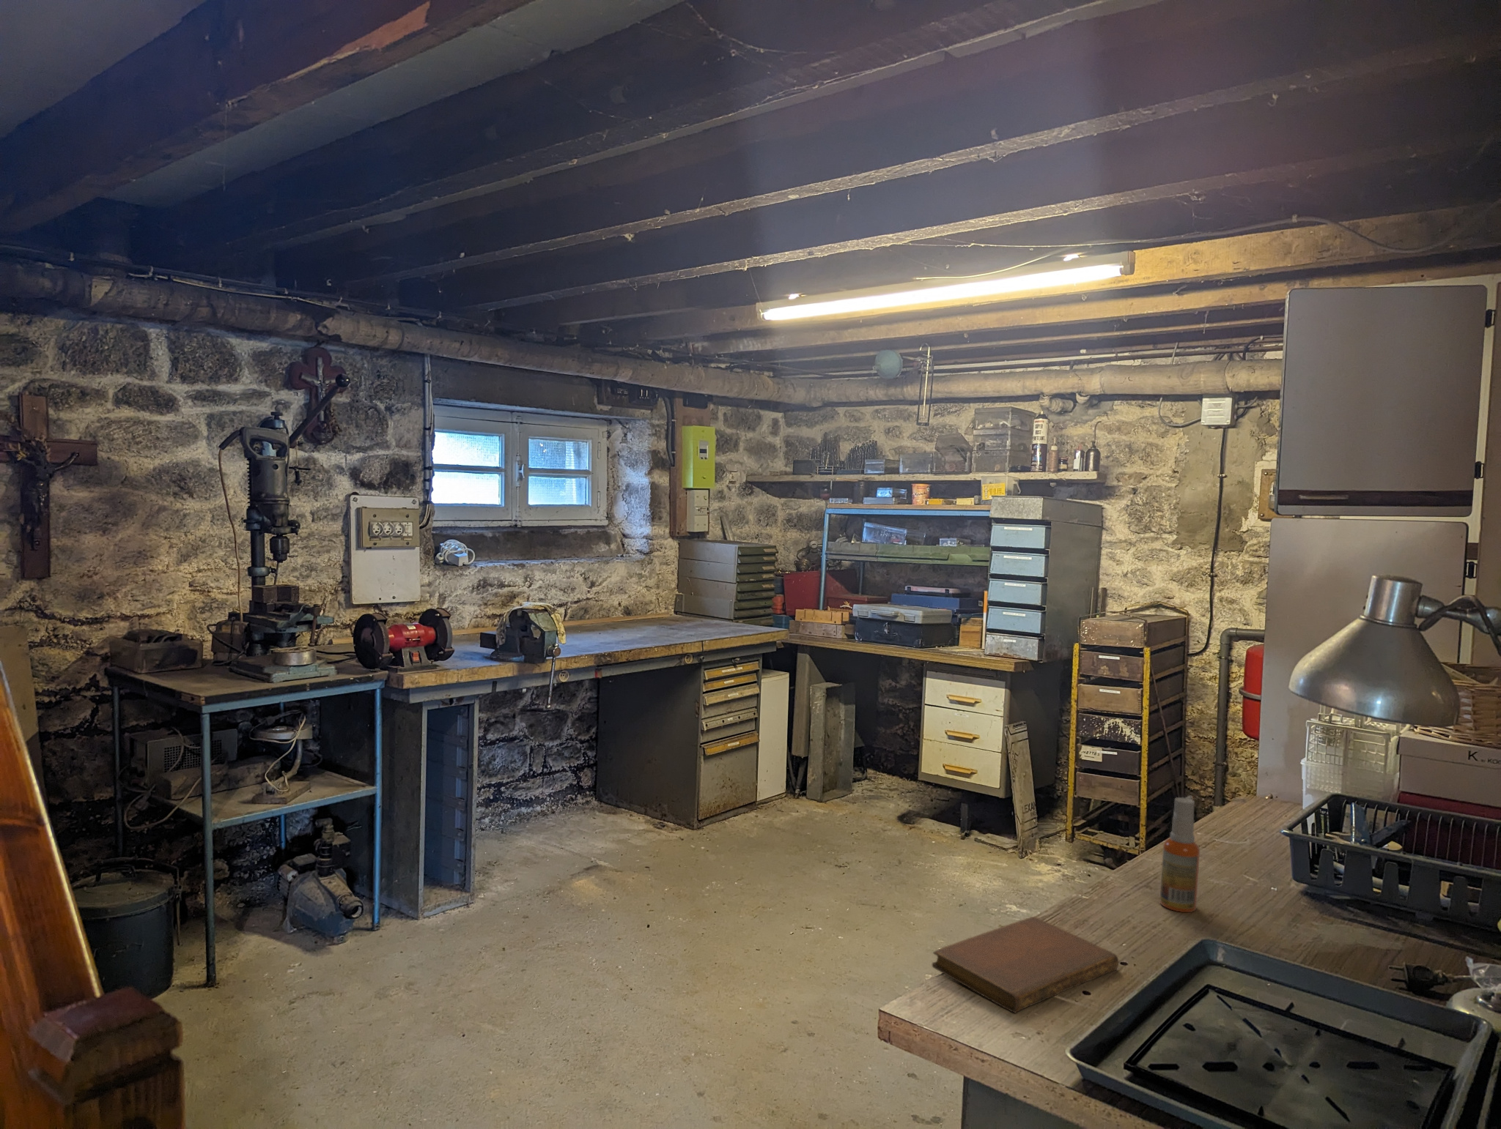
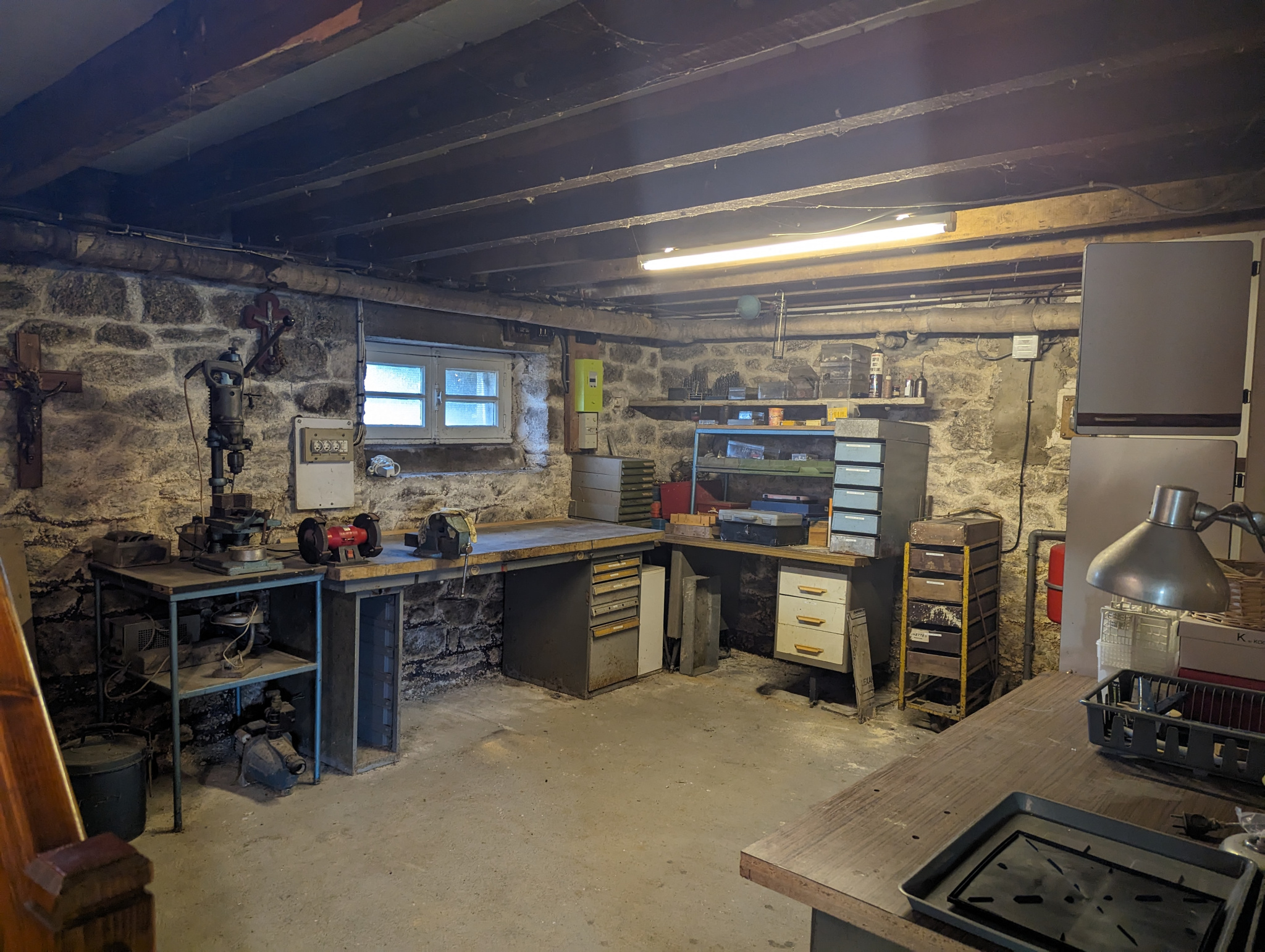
- spray bottle [1159,795,1201,913]
- notebook [931,916,1119,1014]
